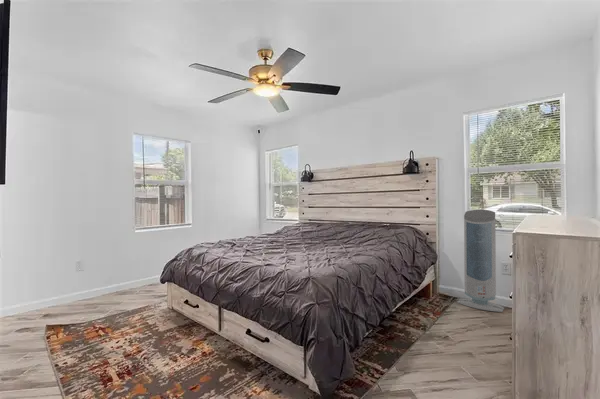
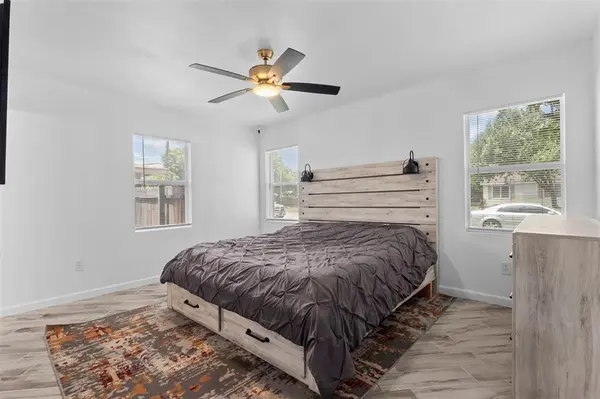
- air purifier [456,209,505,313]
